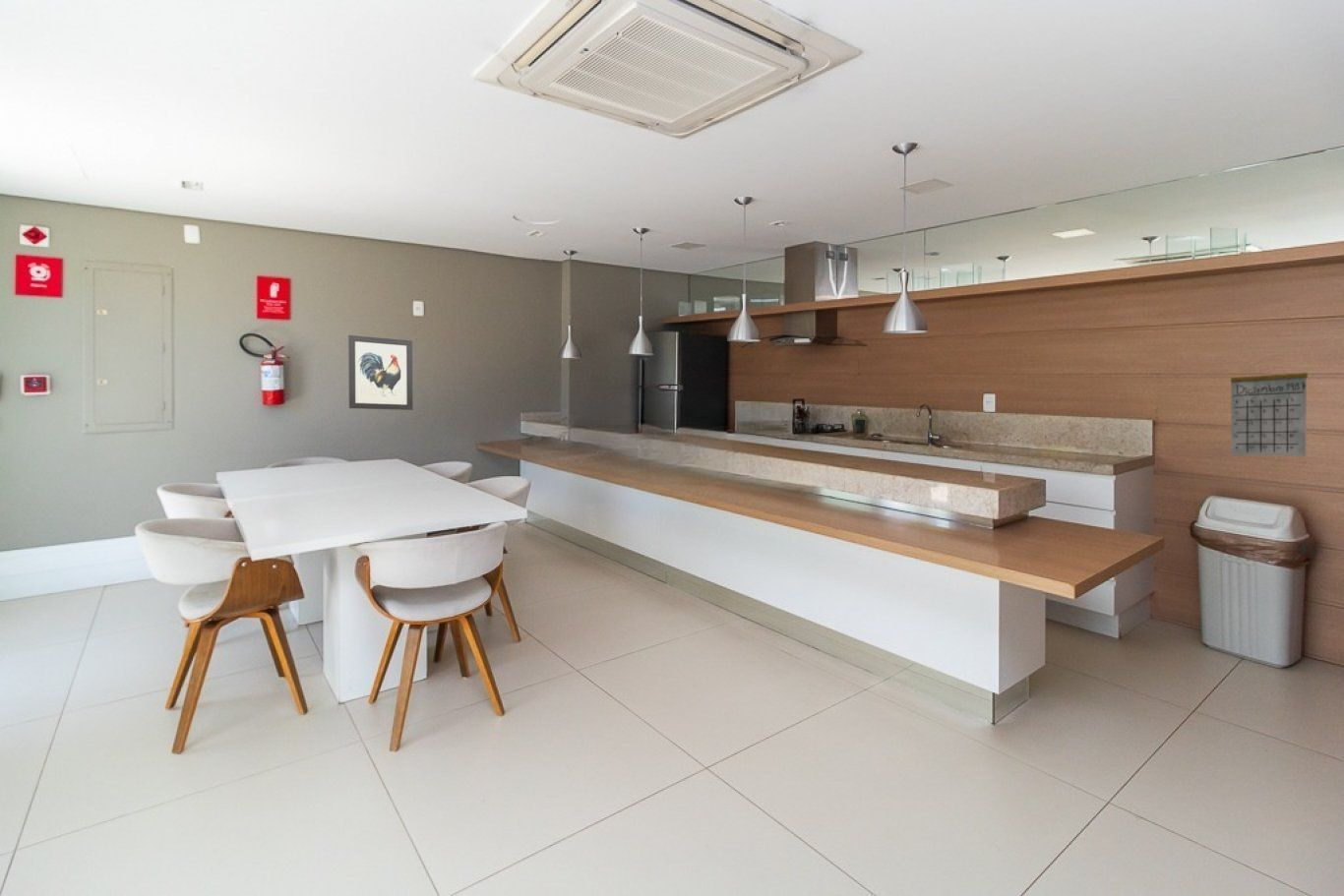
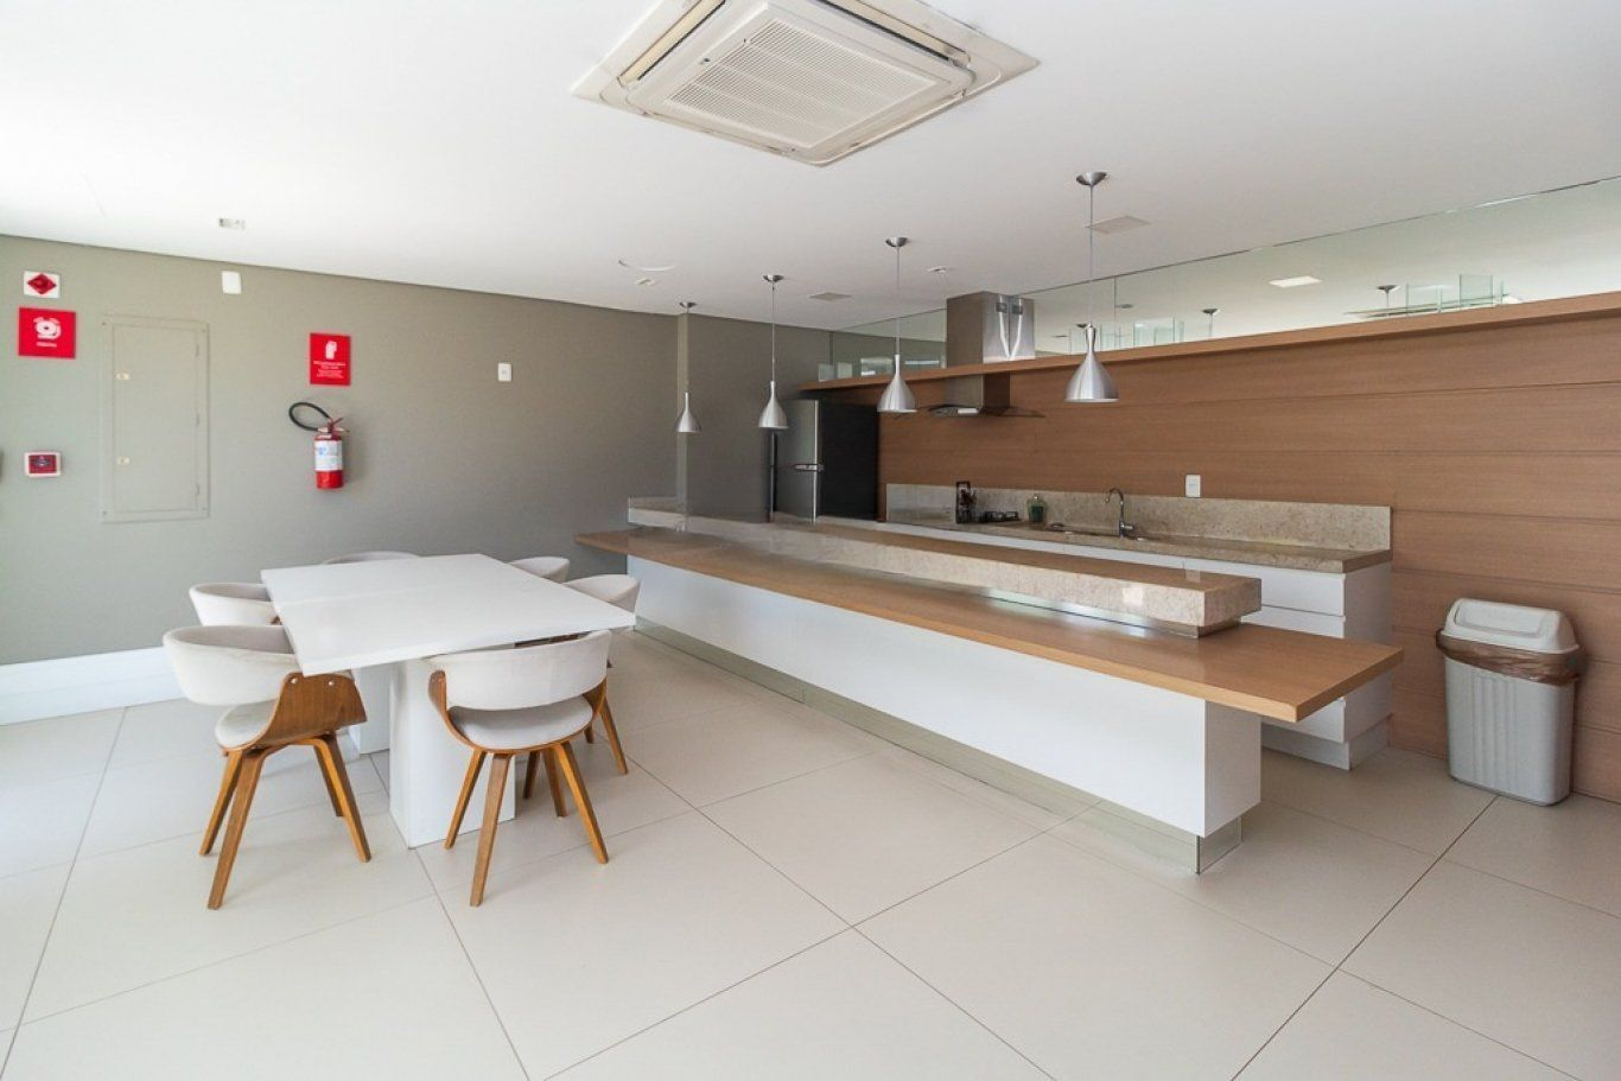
- wall art [347,334,414,411]
- calendar [1230,356,1309,457]
